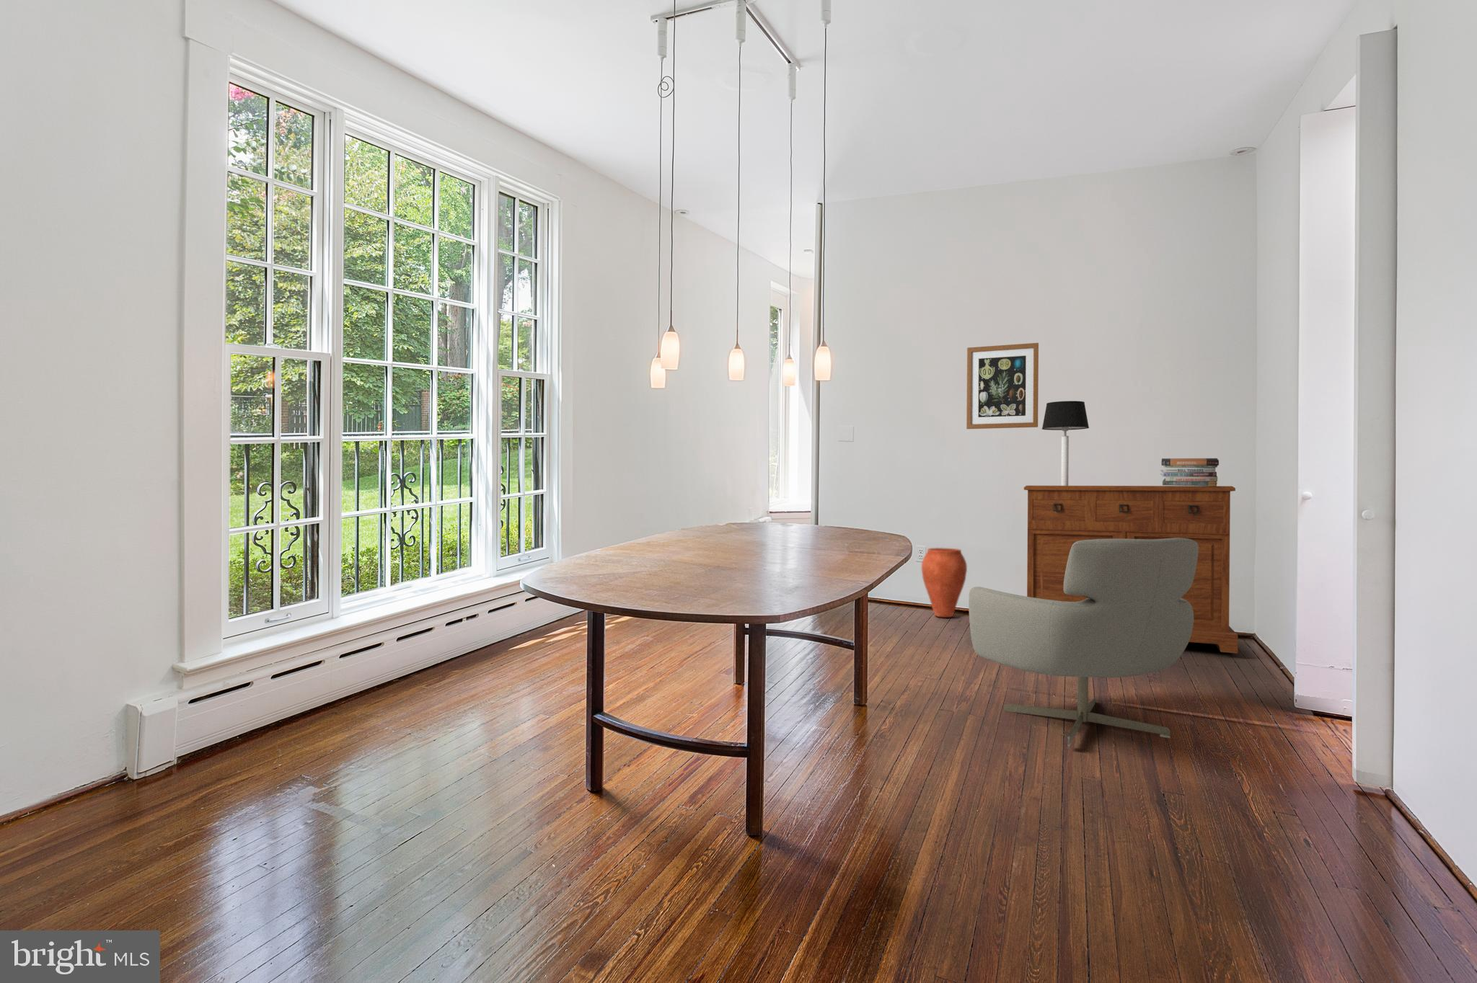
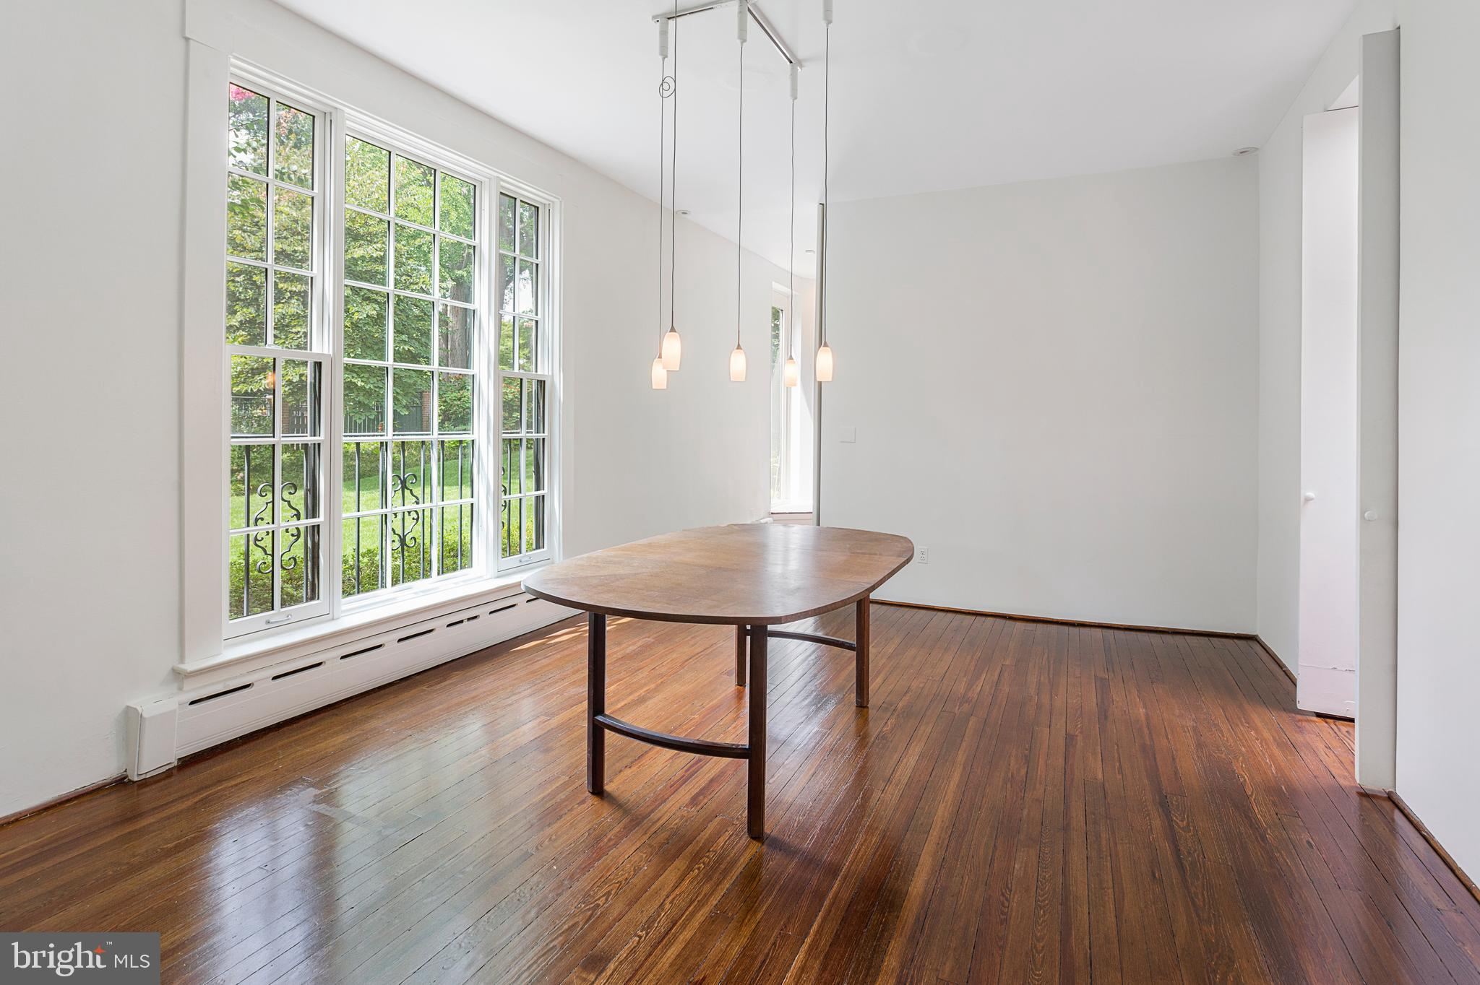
- wall art [966,342,1039,430]
- book stack [1160,457,1219,486]
- sideboard [1024,485,1238,654]
- table lamp [1041,400,1090,486]
- chair [968,538,1198,747]
- vase [921,547,968,619]
